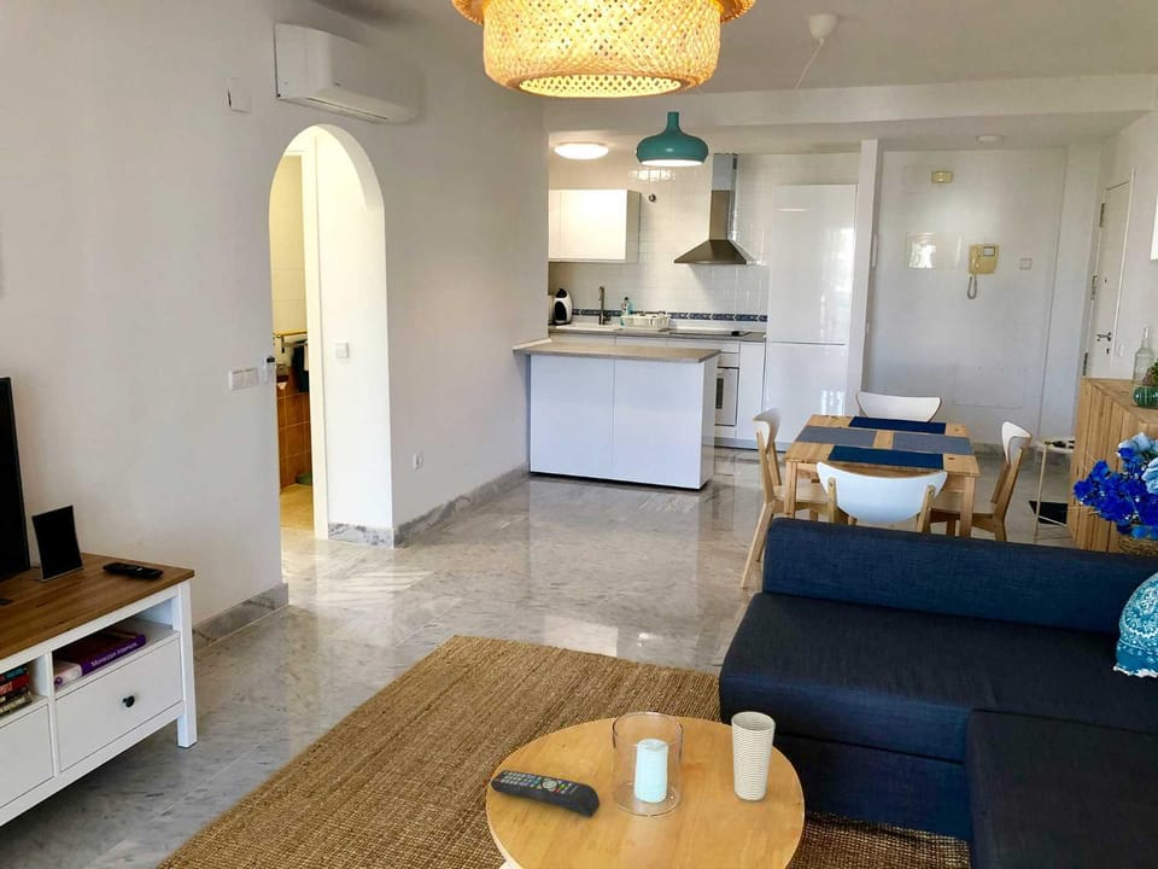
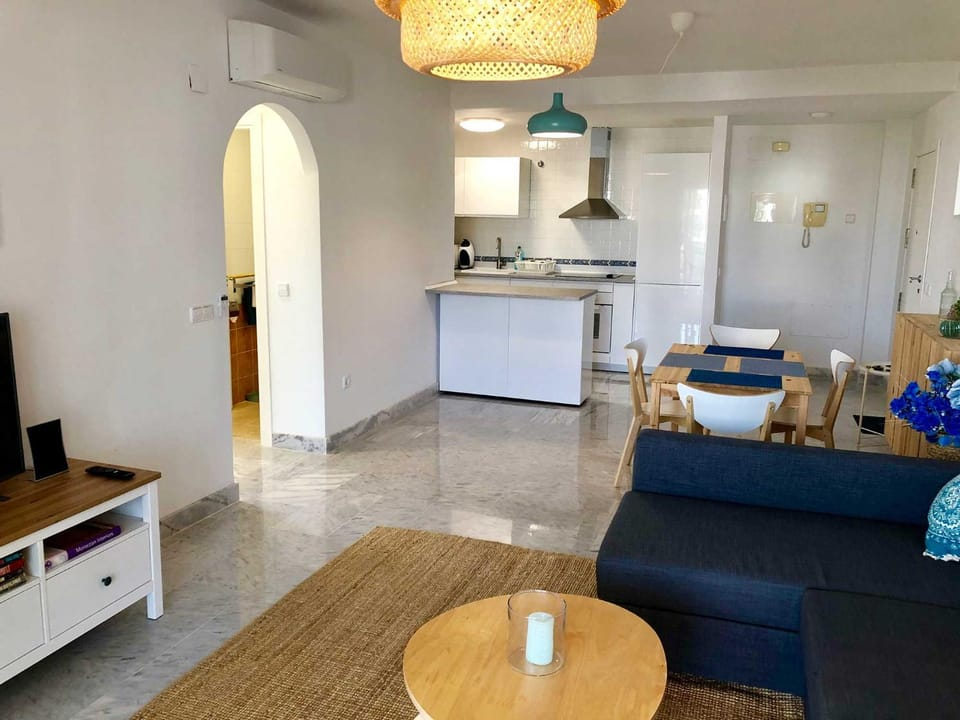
- cup [731,711,776,801]
- remote control [490,769,601,818]
